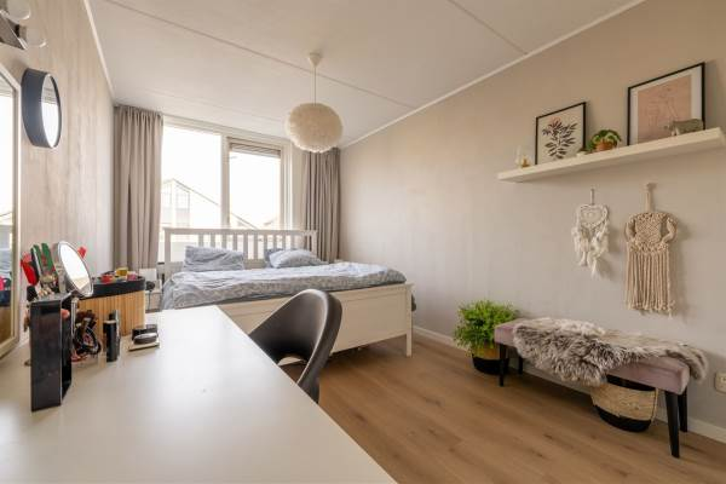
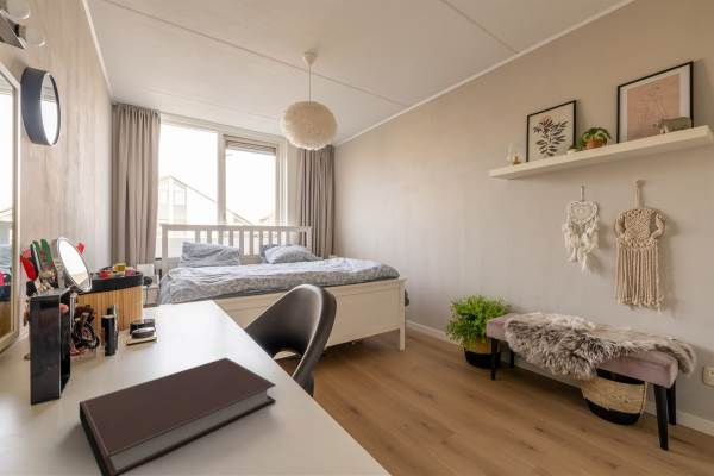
+ notebook [79,357,277,476]
